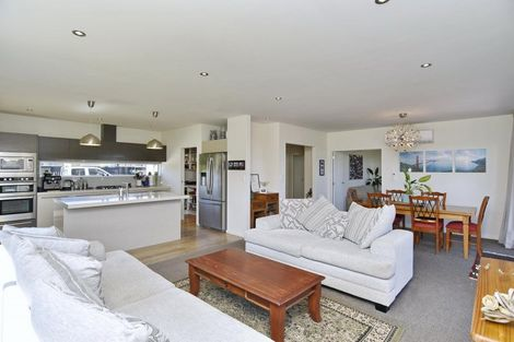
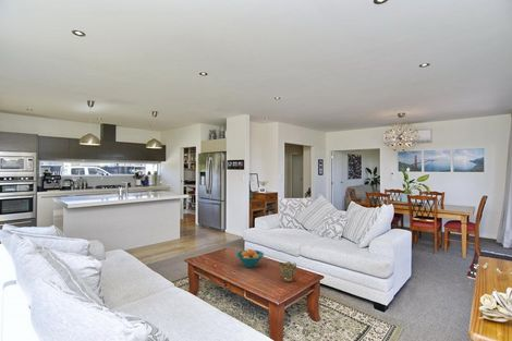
+ decorative bowl [278,260,297,282]
+ fruit bowl [235,248,265,268]
